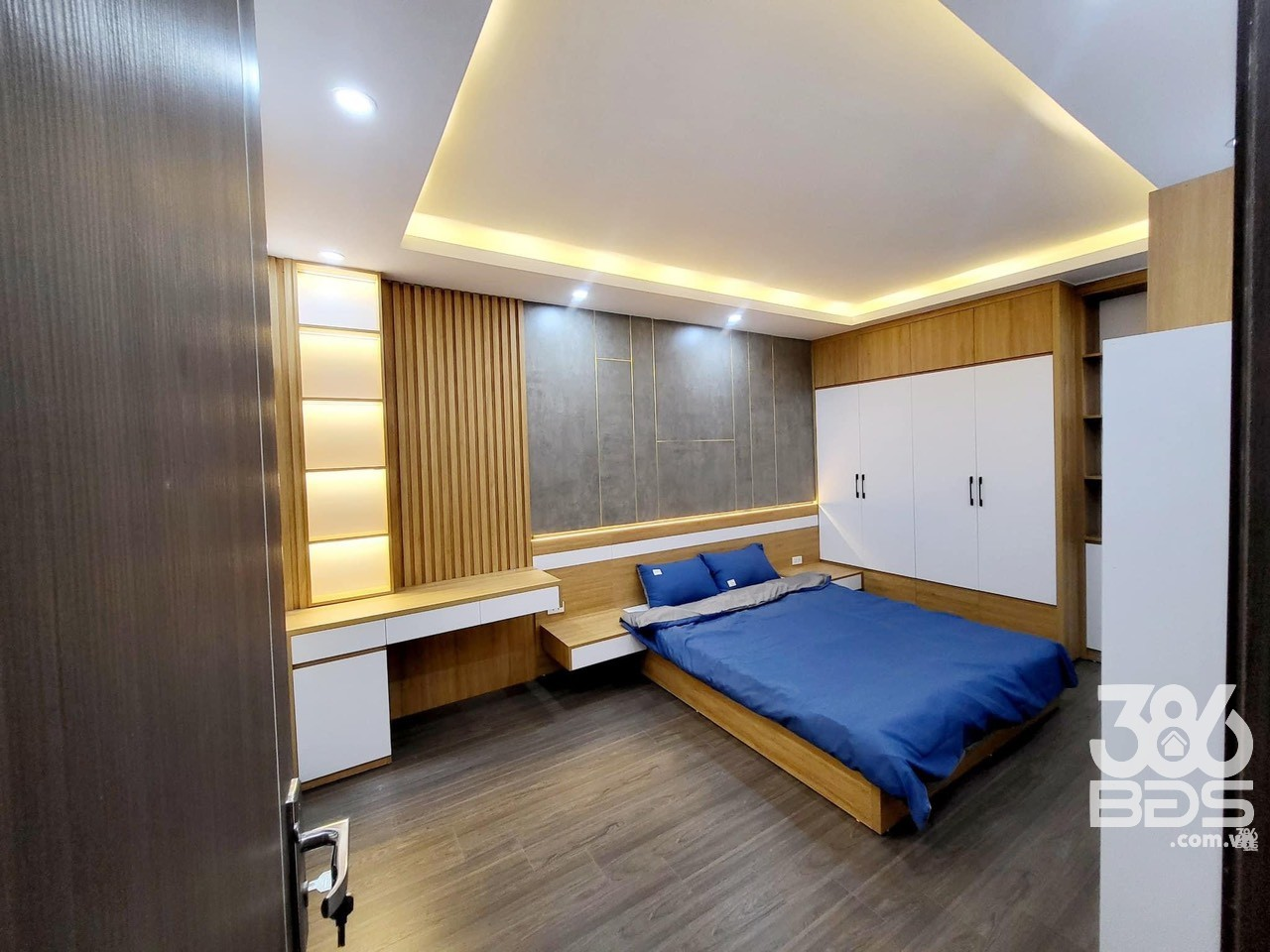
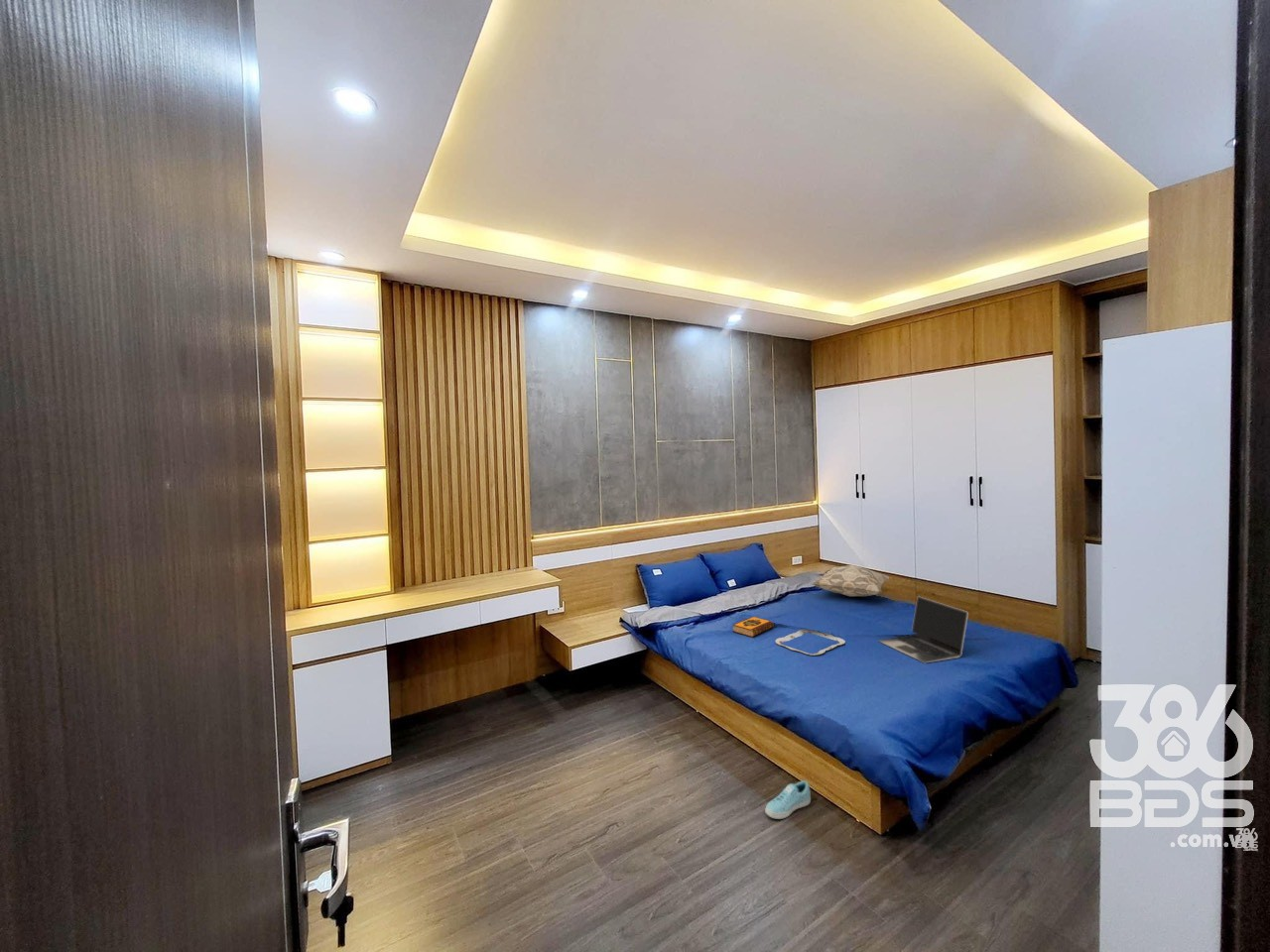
+ sneaker [764,779,812,820]
+ decorative pillow [812,564,891,598]
+ hardback book [732,616,775,638]
+ serving tray [775,629,846,656]
+ laptop [877,595,969,663]
